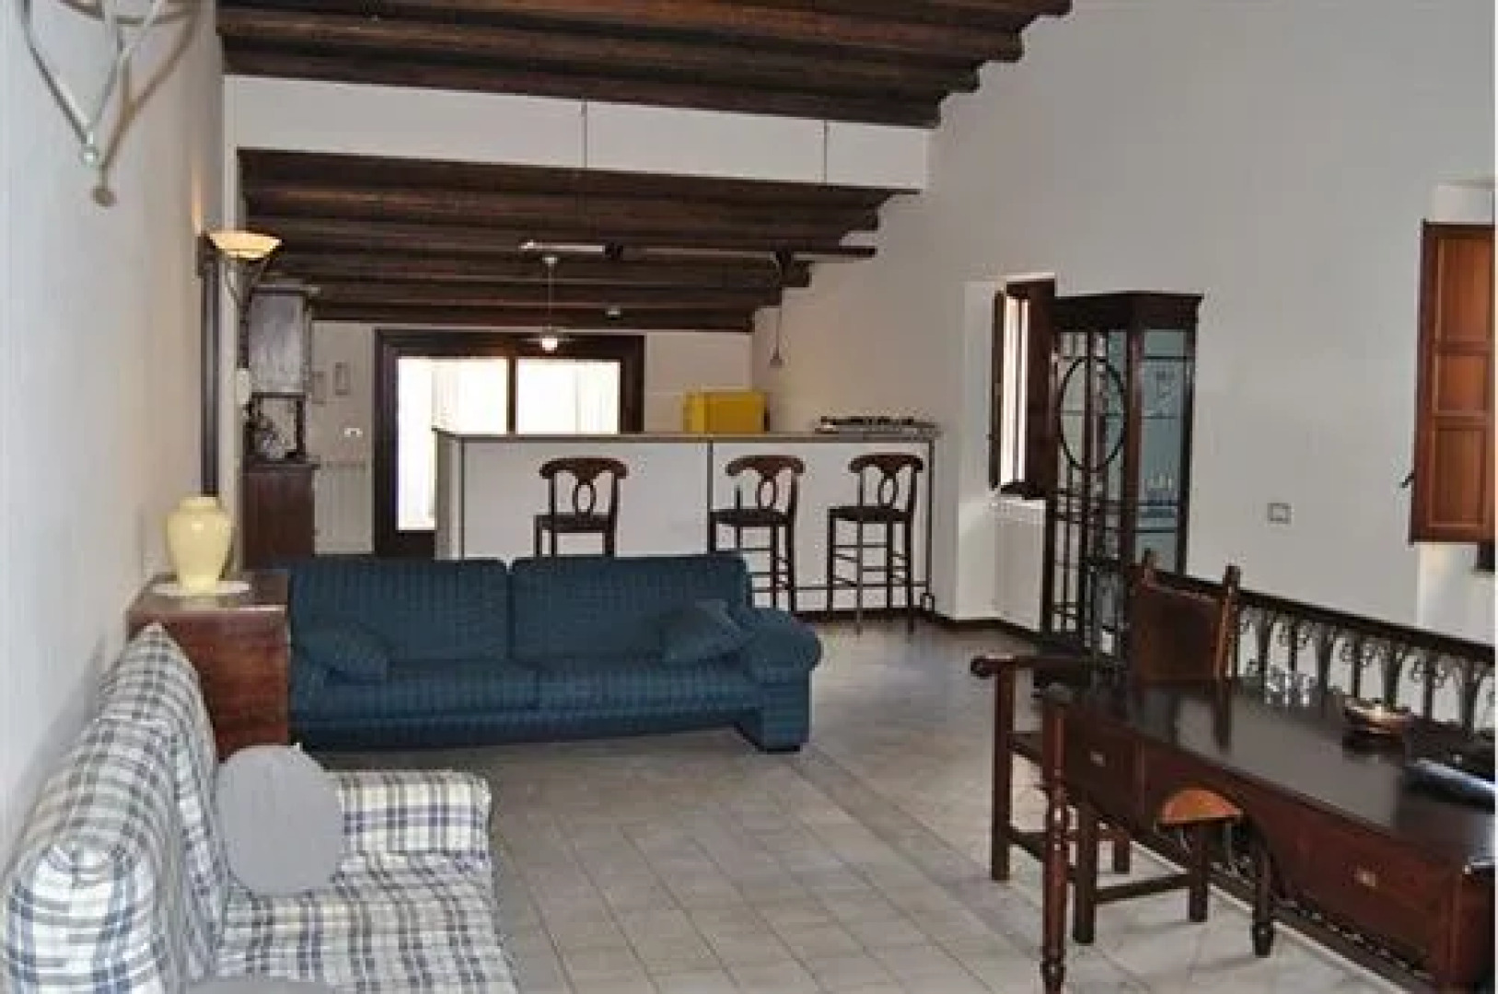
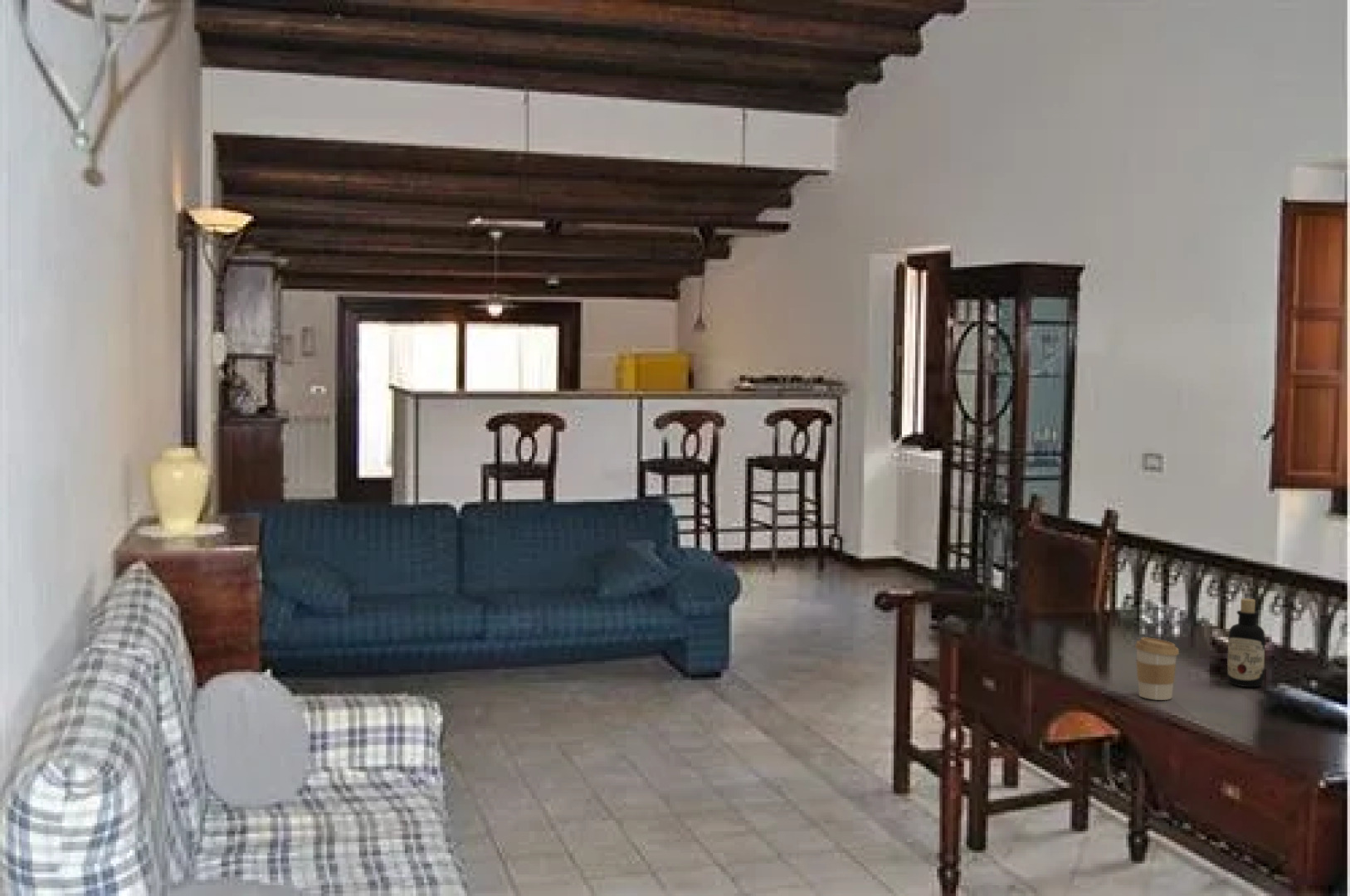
+ bottle [1226,597,1266,688]
+ coffee cup [1134,636,1180,701]
